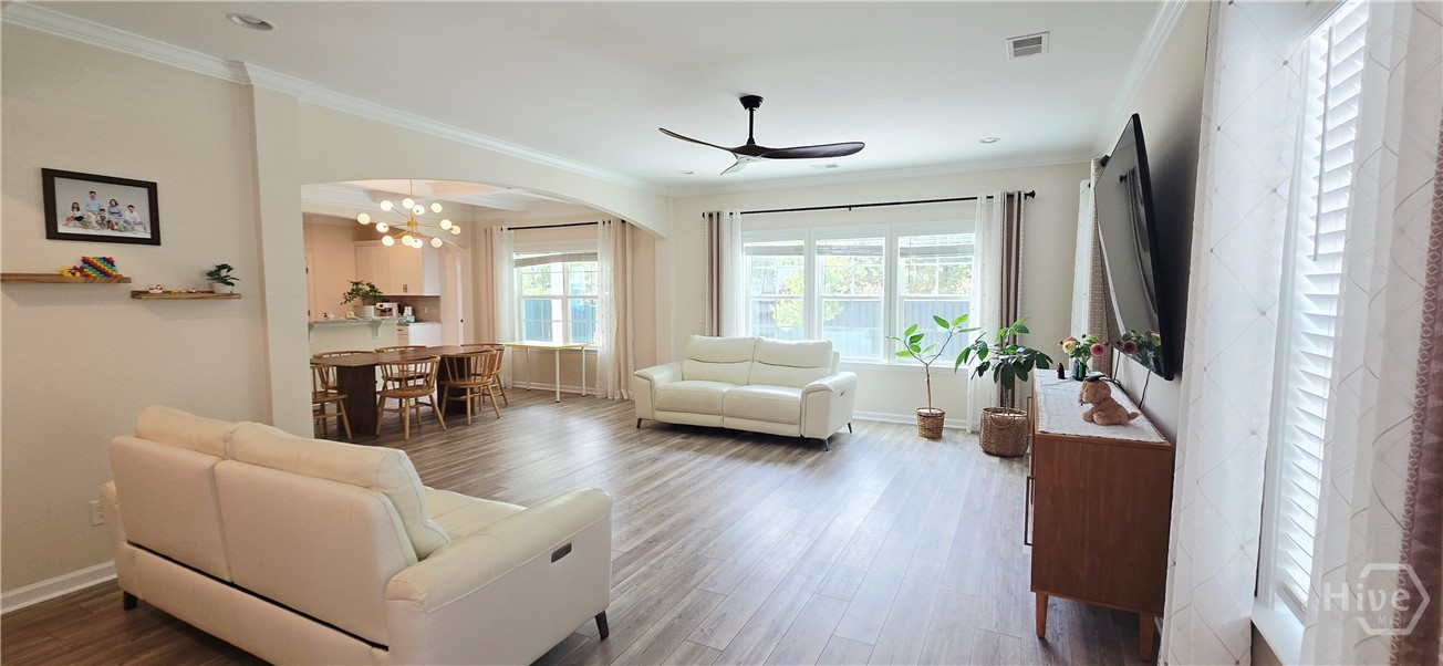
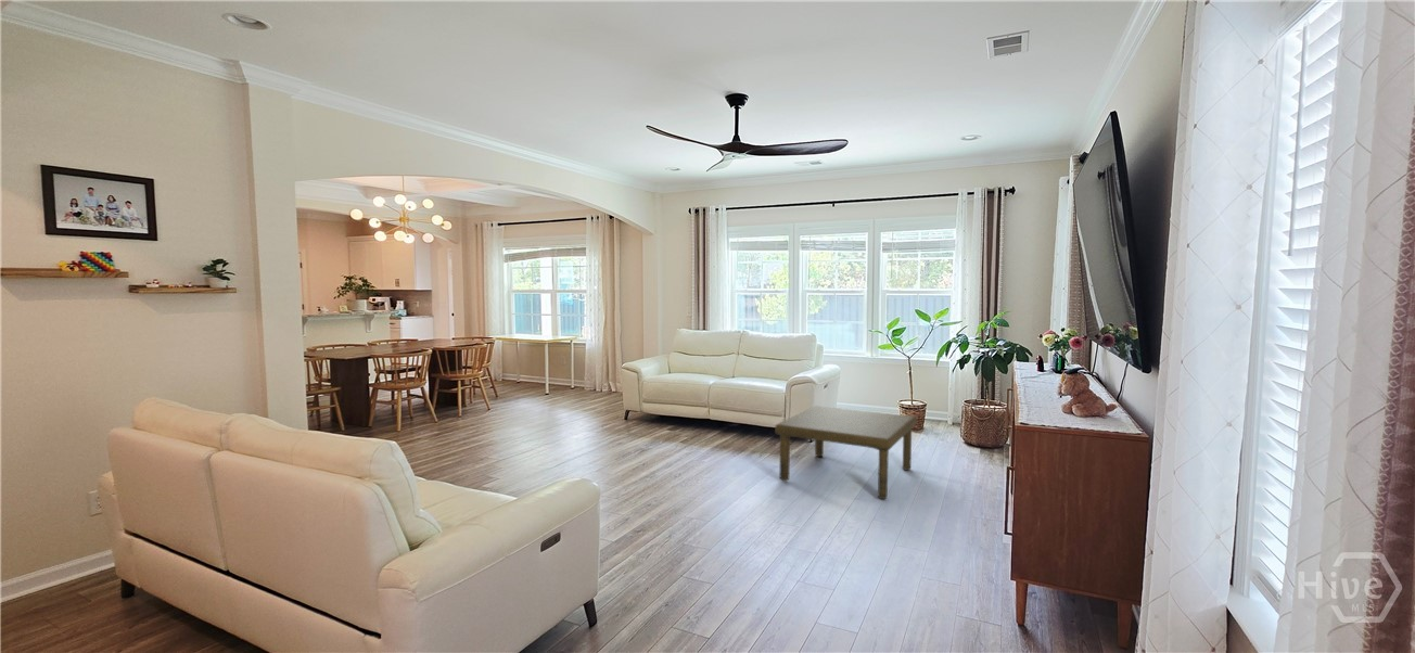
+ coffee table [774,405,917,500]
